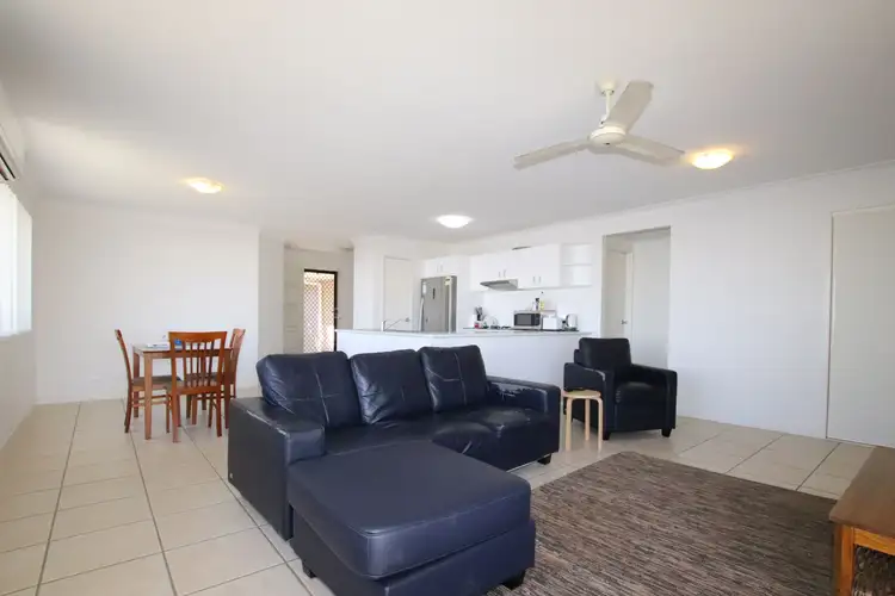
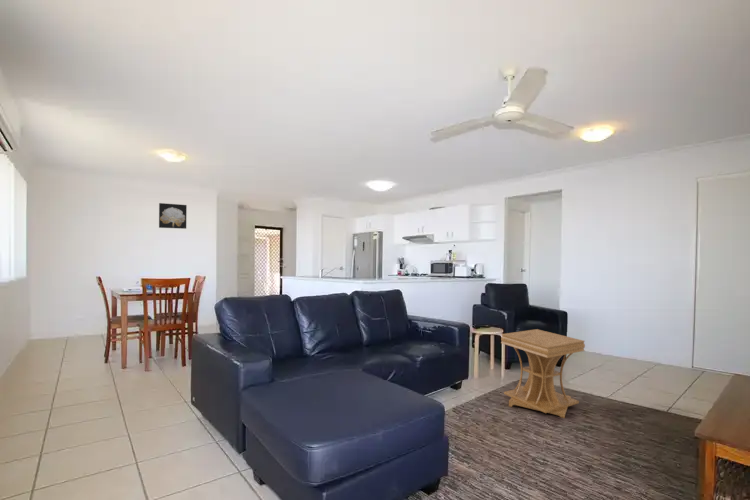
+ wall art [158,202,188,230]
+ side table [500,328,586,419]
